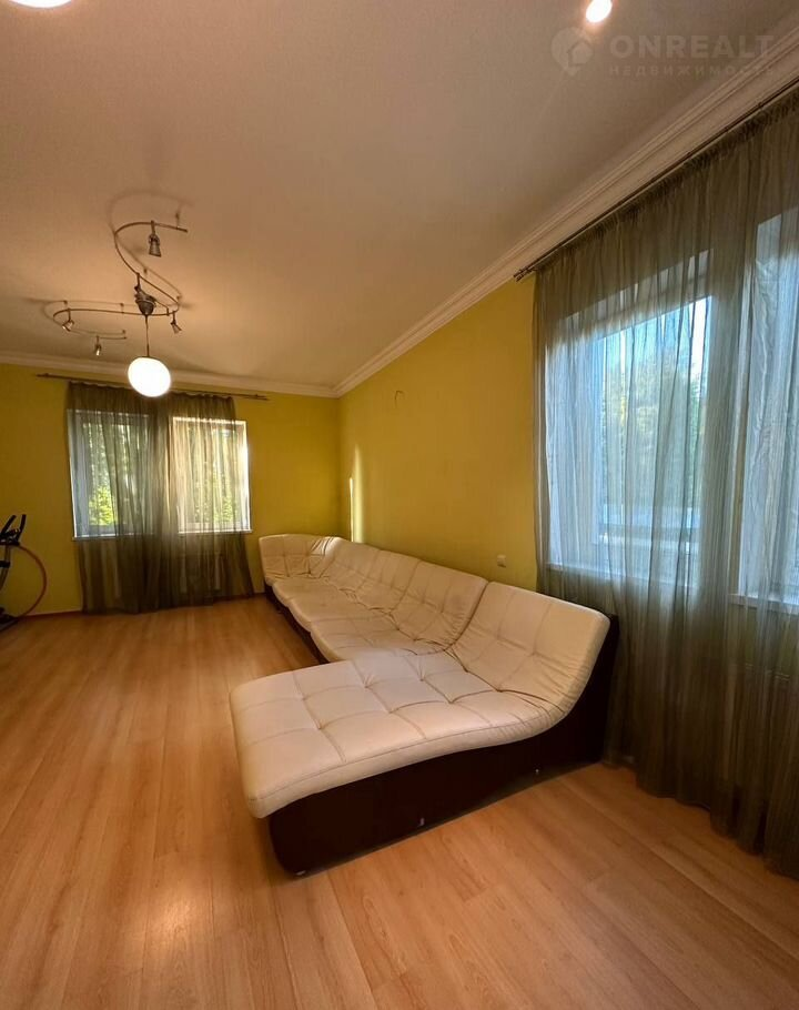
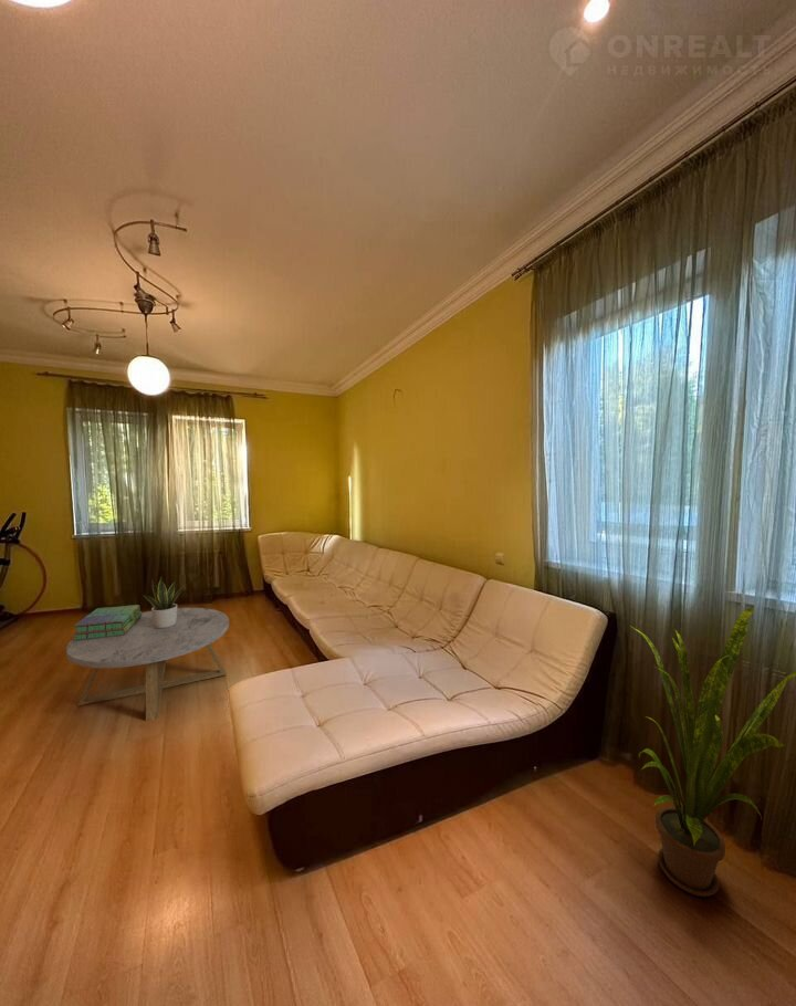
+ stack of books [72,604,143,641]
+ house plant [630,606,796,898]
+ coffee table [65,607,230,722]
+ potted plant [142,577,185,628]
